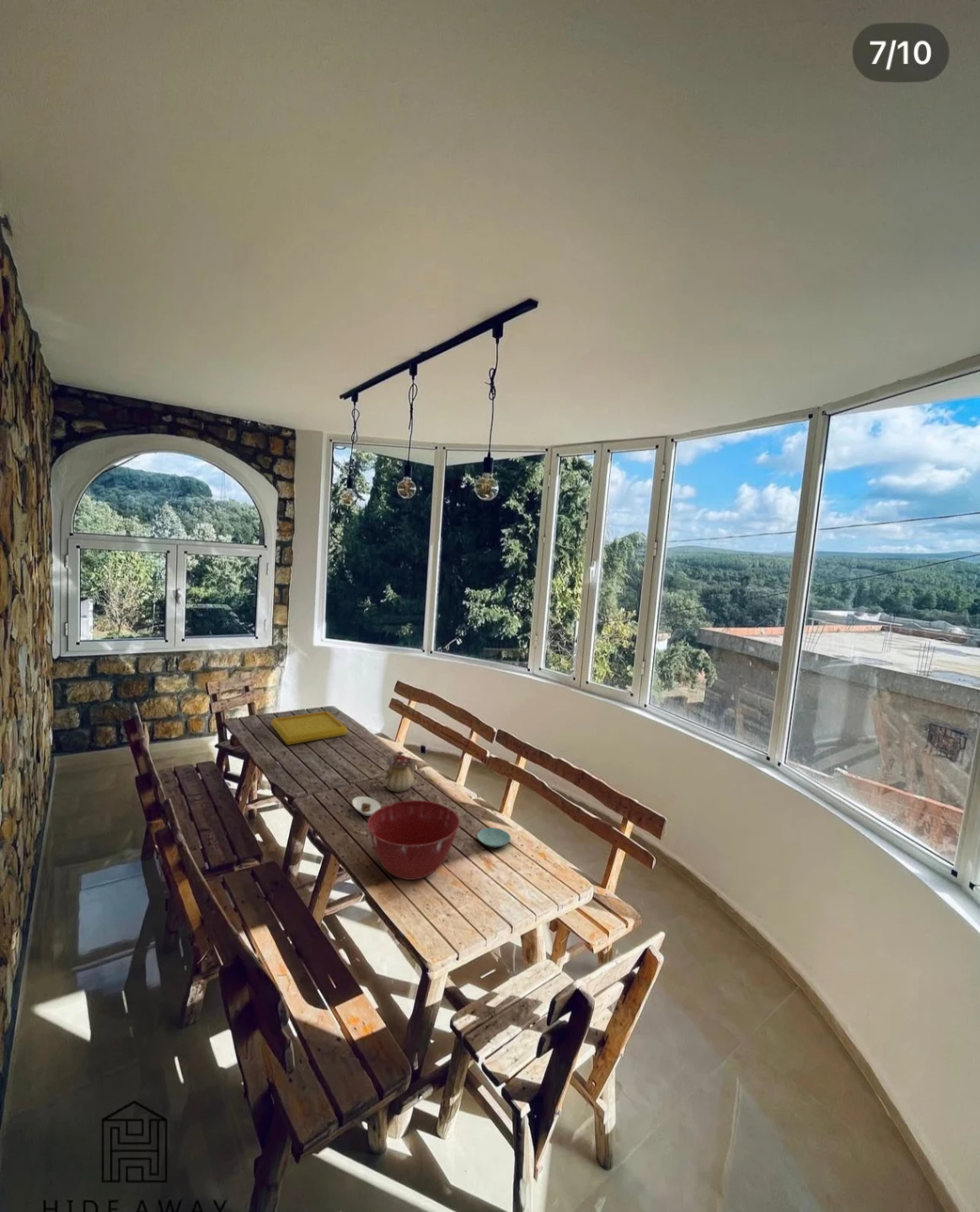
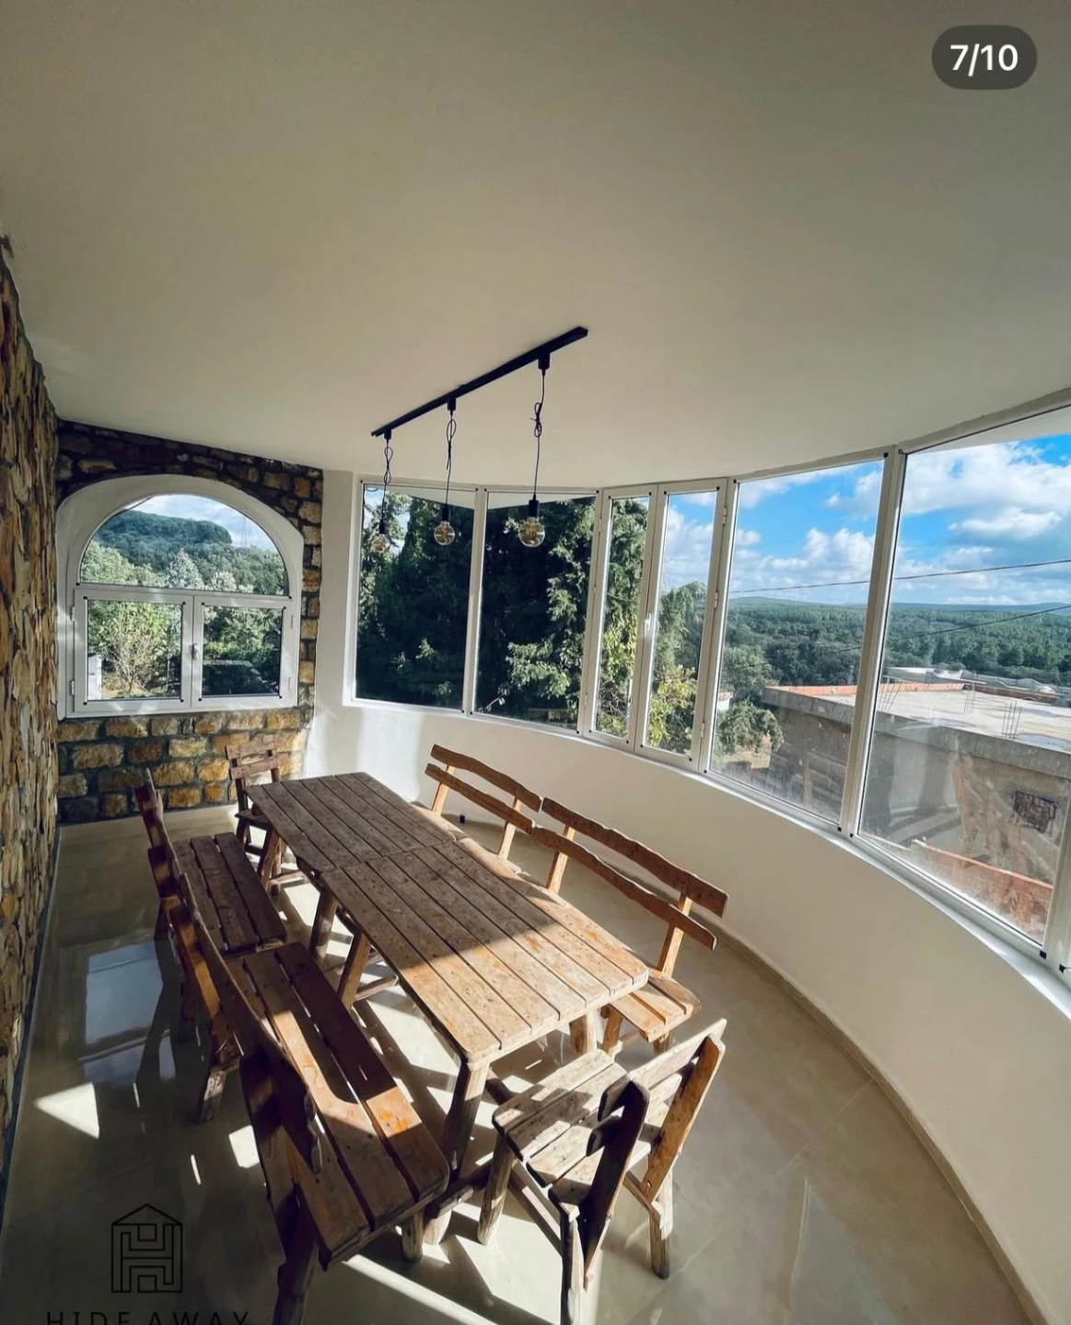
- mixing bowl [367,800,461,881]
- saucer [476,827,511,848]
- serving tray [270,711,349,746]
- teapot [376,751,419,793]
- saucer [351,796,382,817]
